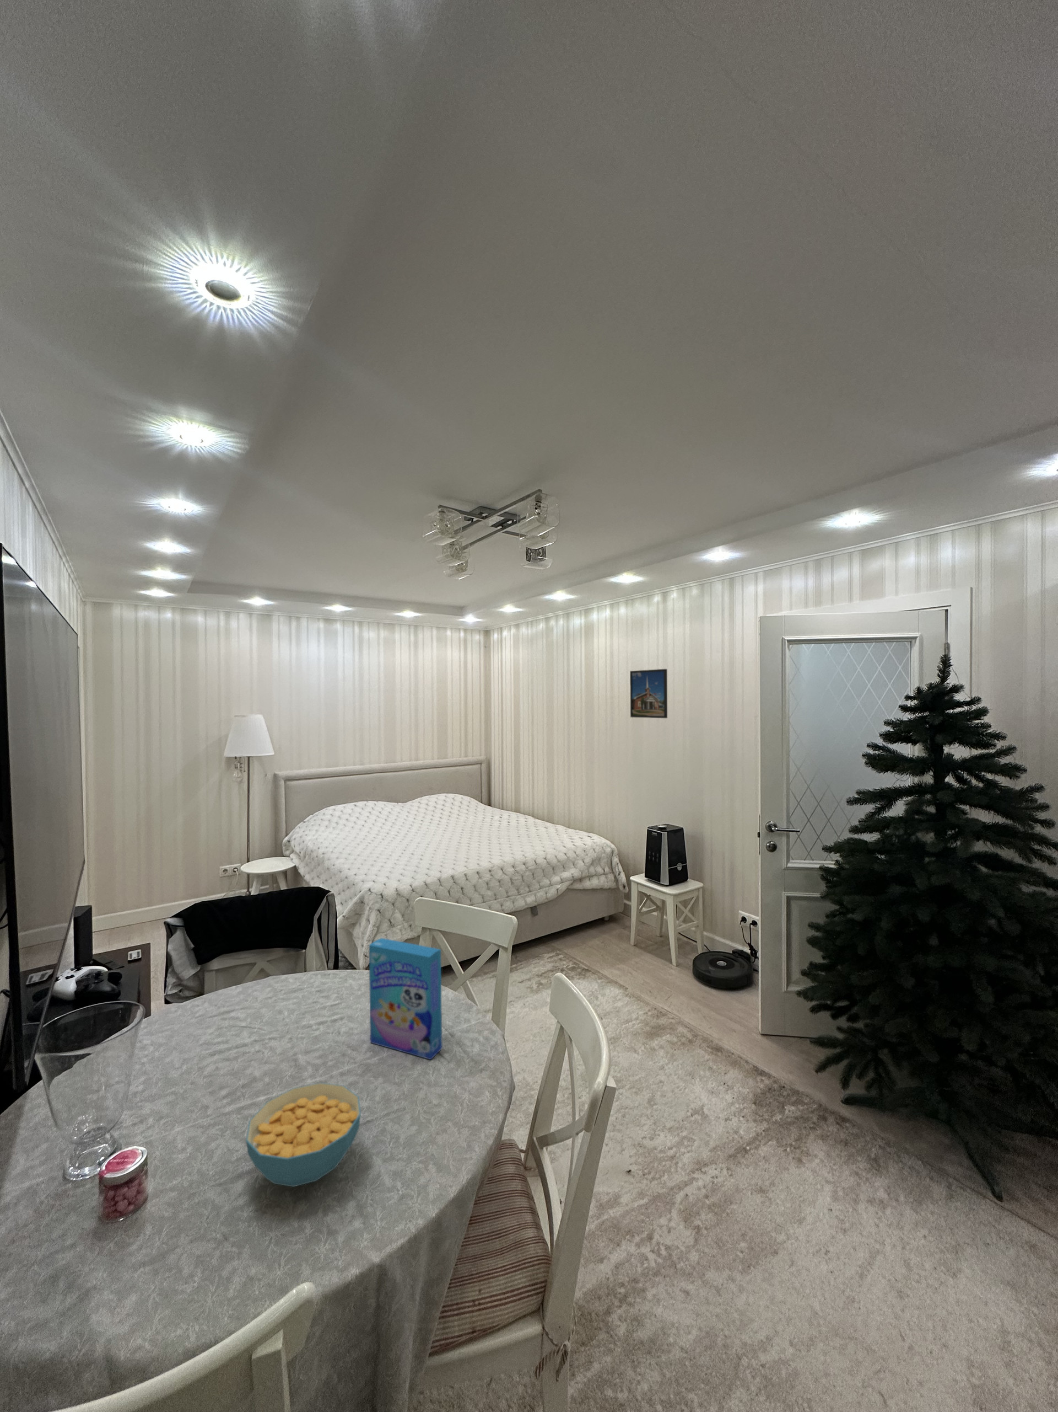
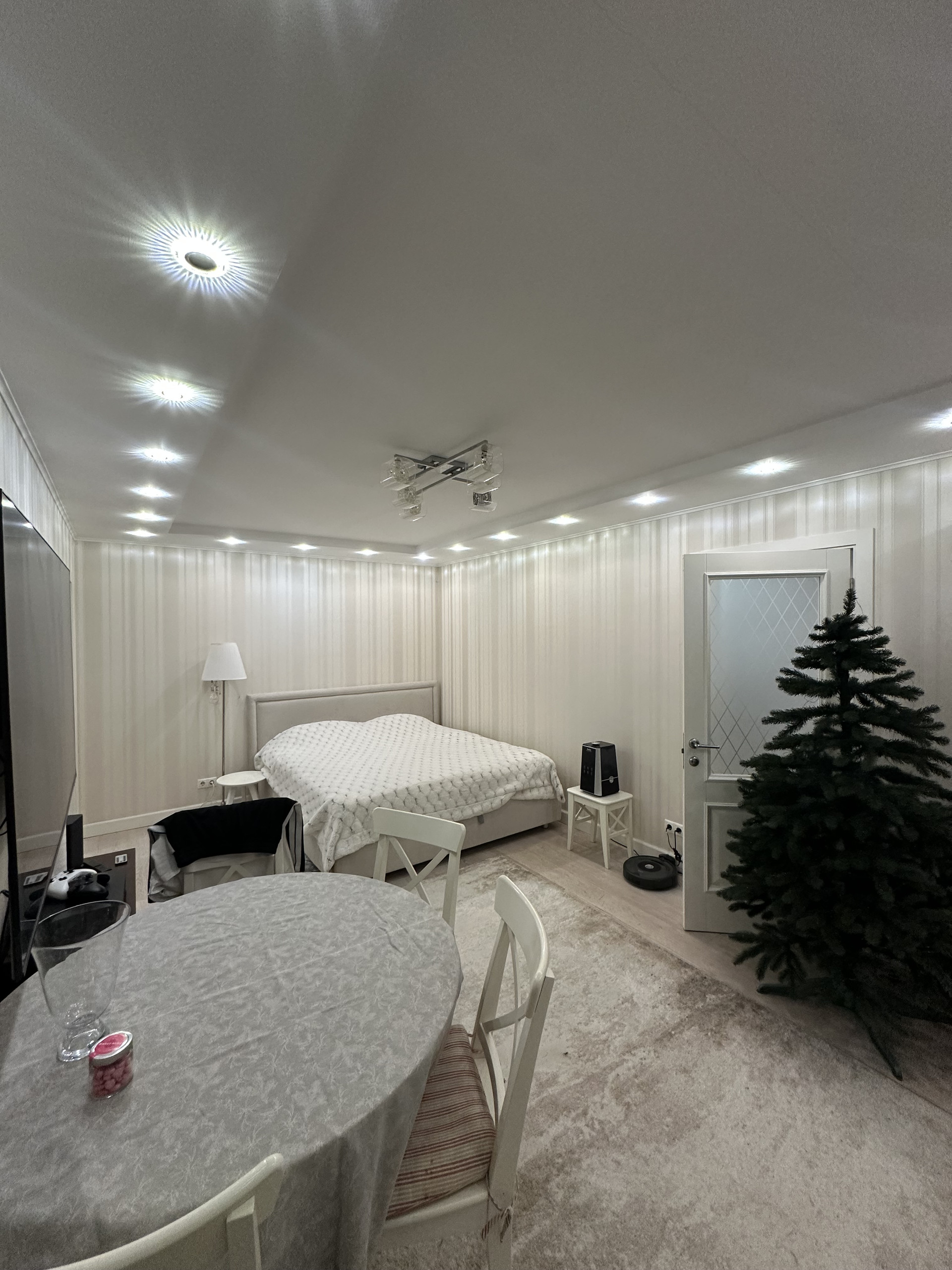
- cereal bowl [246,1082,361,1187]
- cereal box [369,937,442,1060]
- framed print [629,668,668,718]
